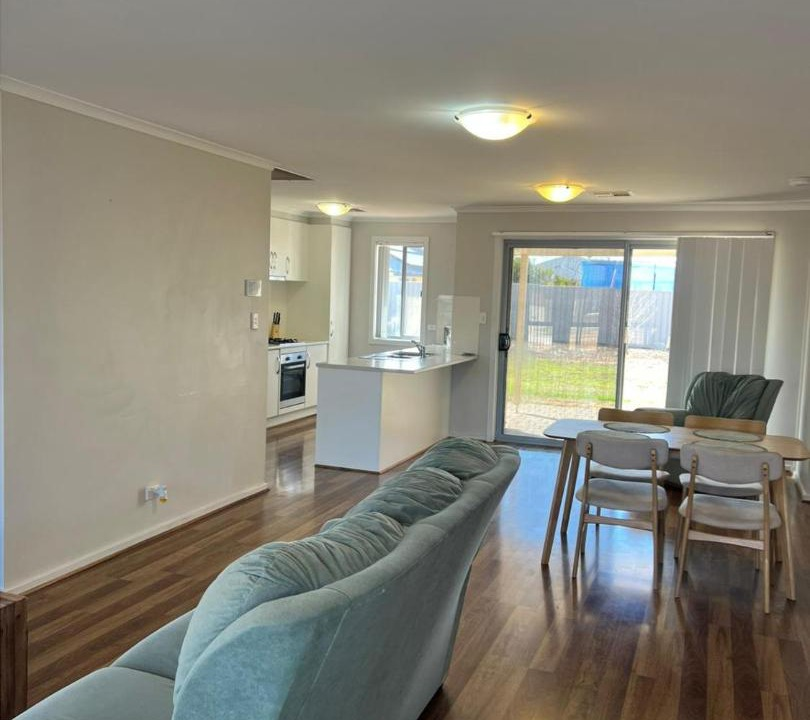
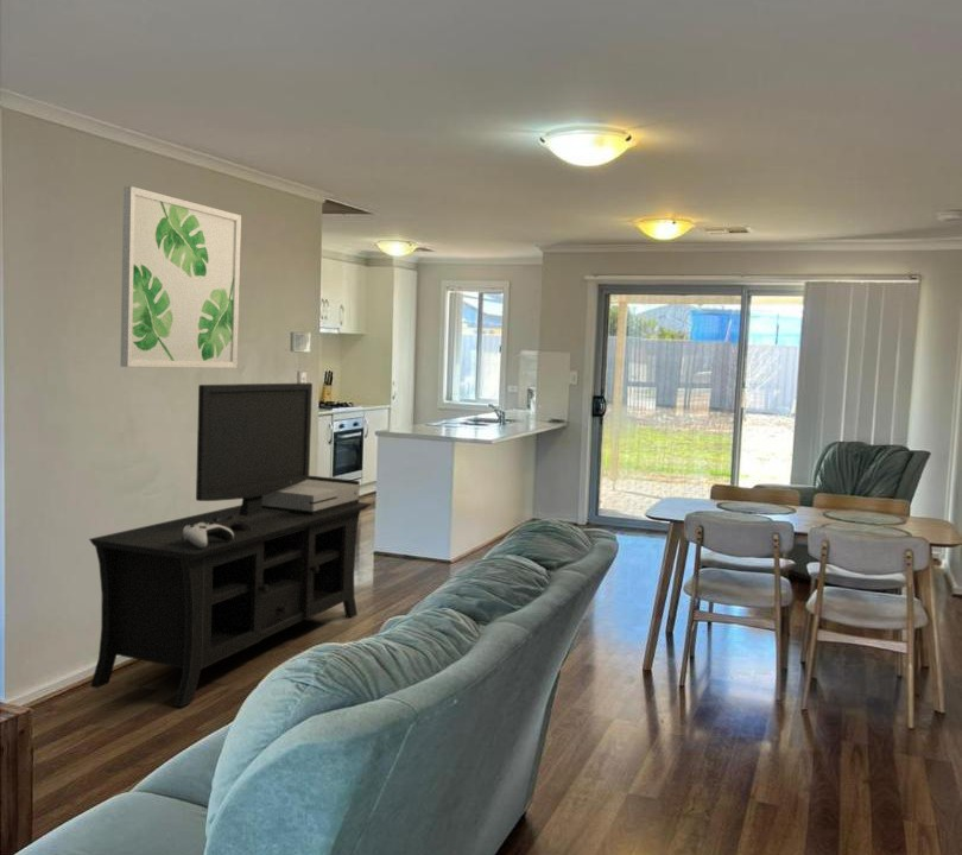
+ wall art [119,185,242,369]
+ media console [88,382,373,708]
